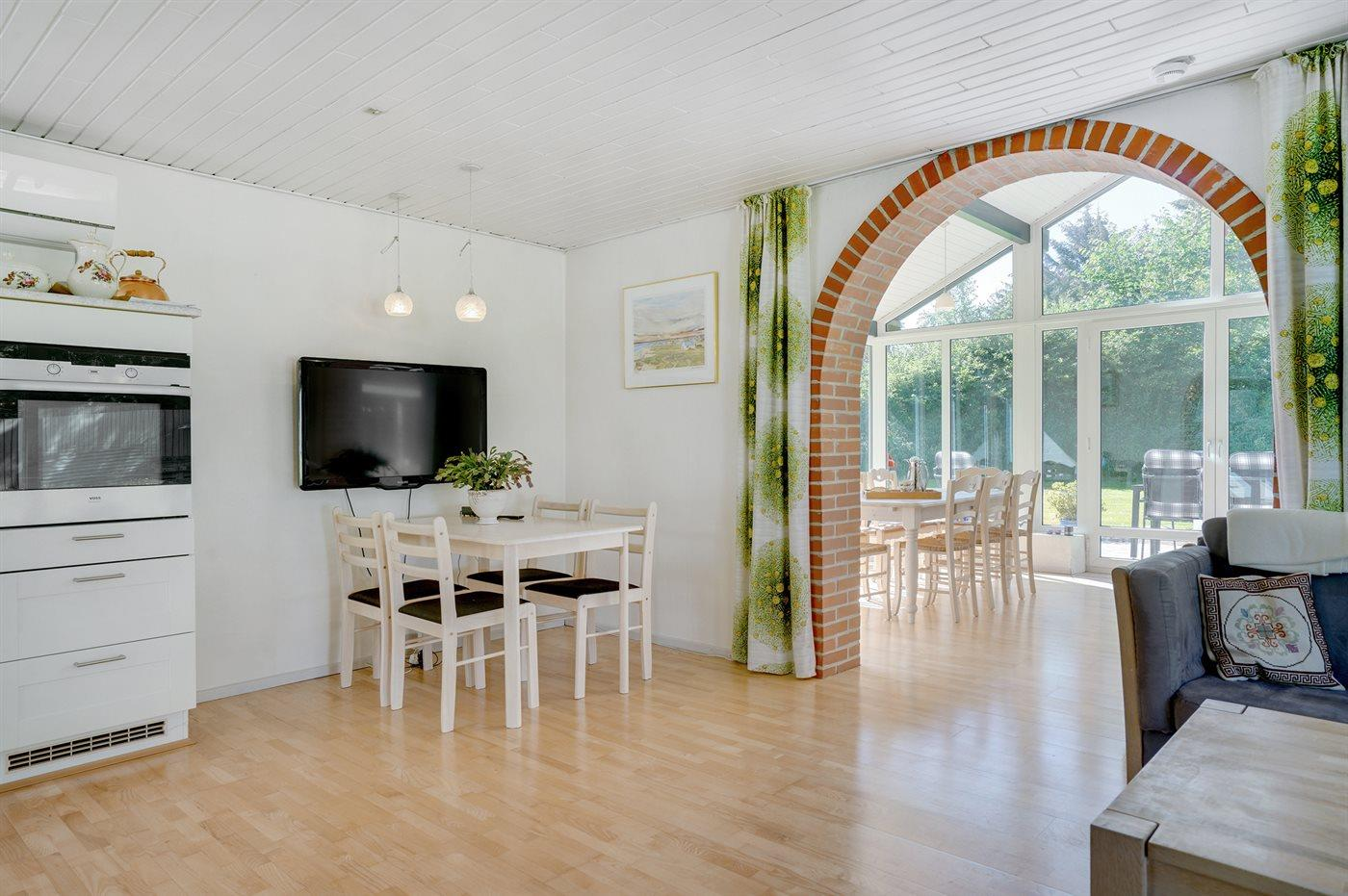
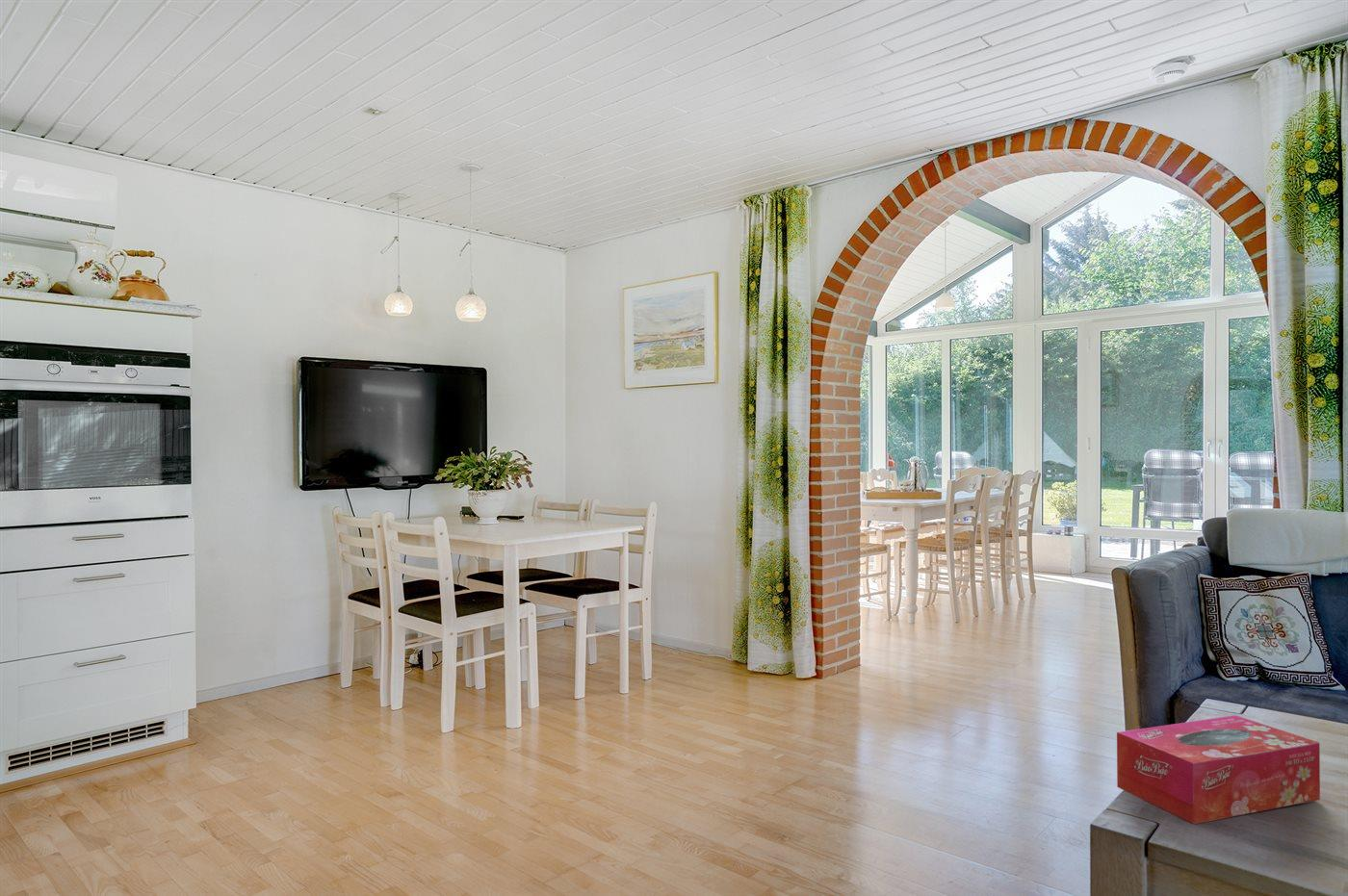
+ tissue box [1116,714,1321,825]
